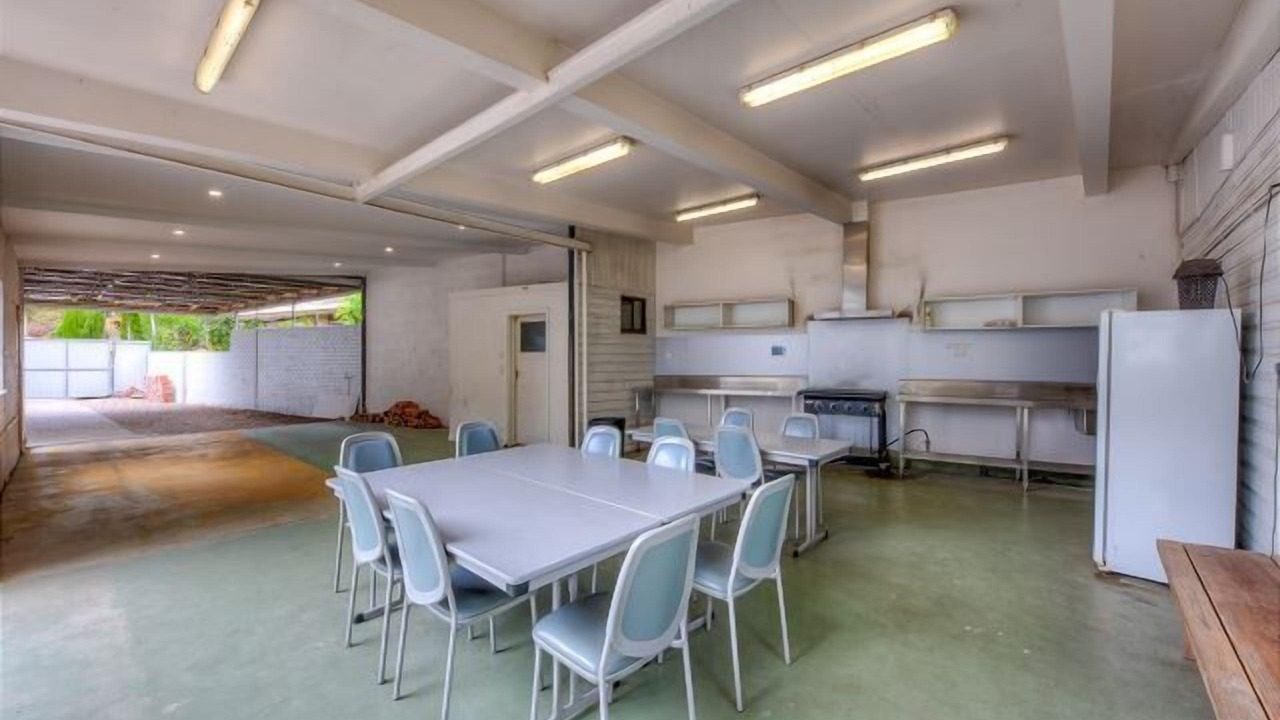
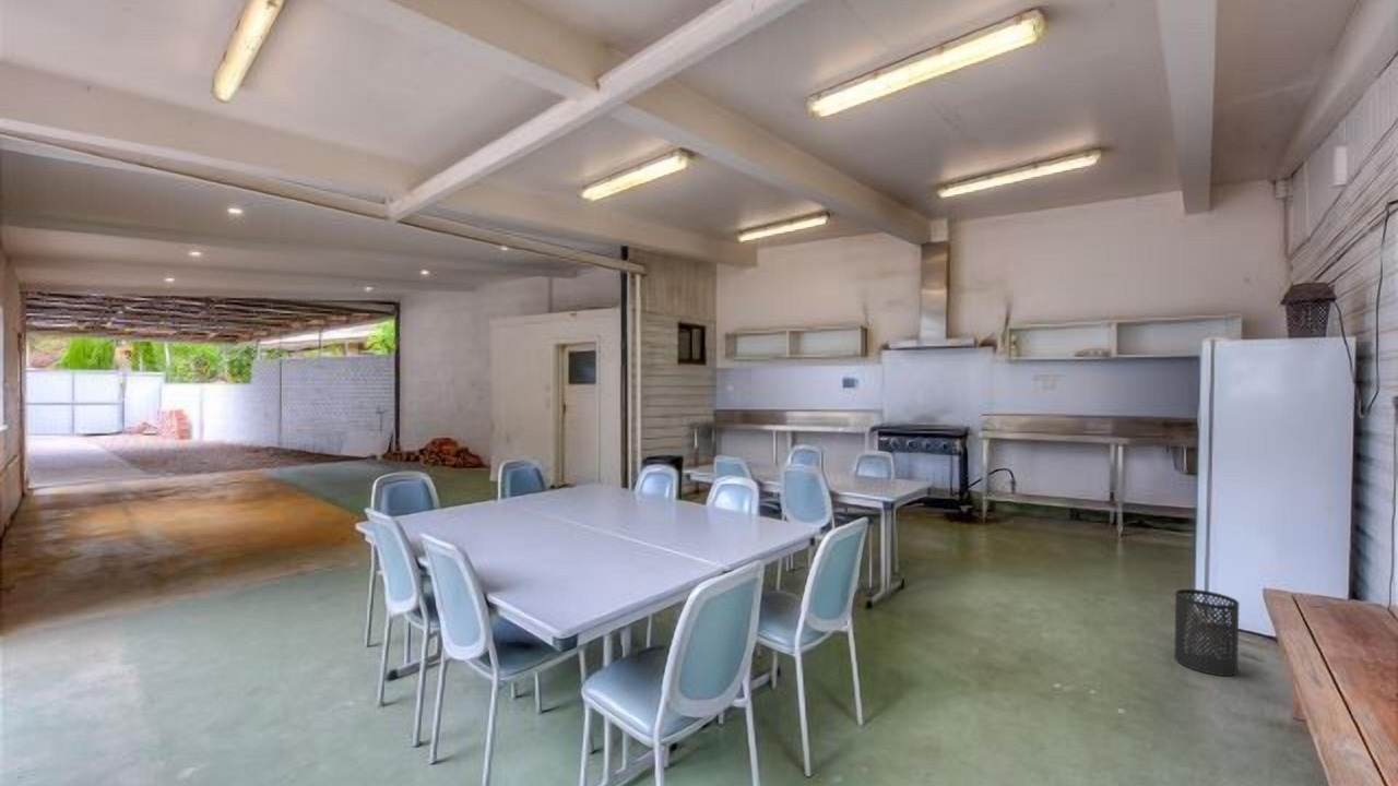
+ trash can [1173,588,1240,677]
